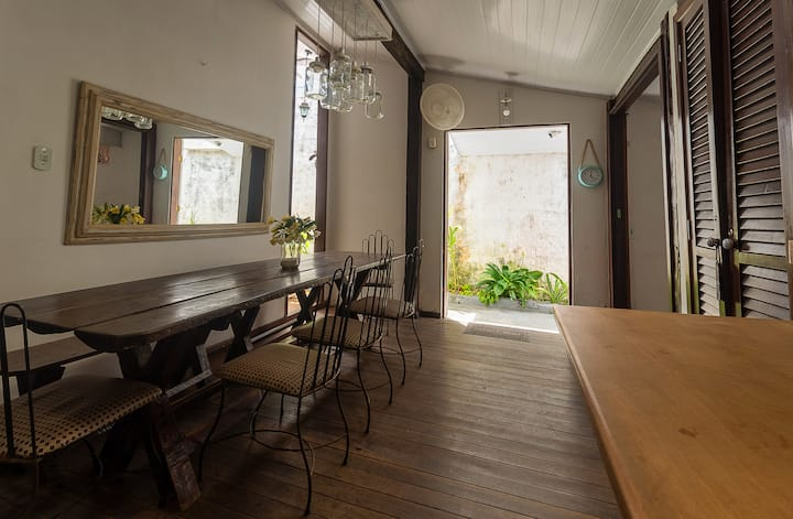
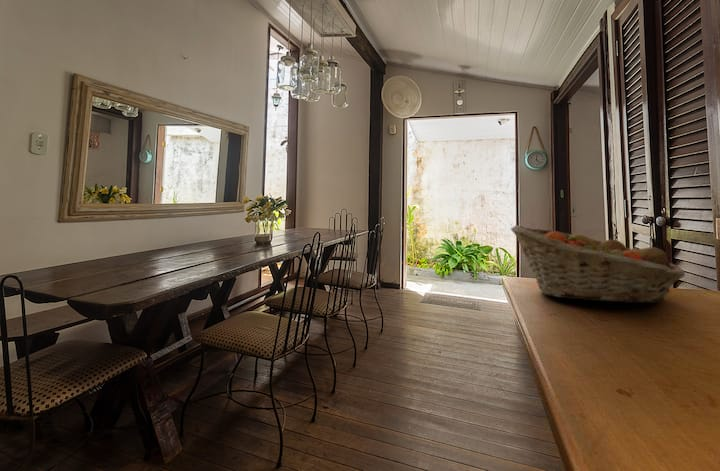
+ fruit basket [510,224,686,304]
